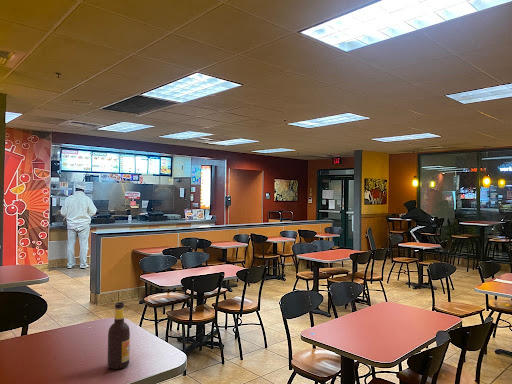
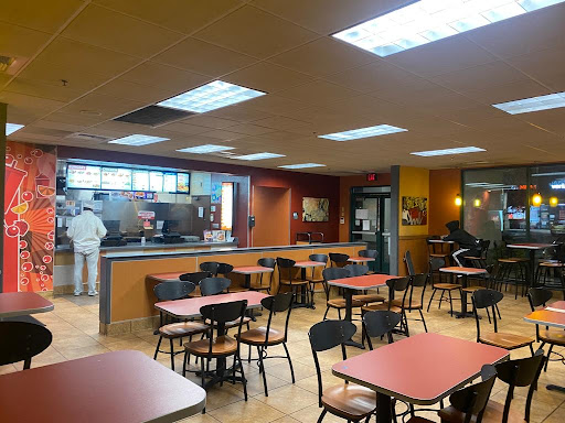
- soda bottle [107,301,131,370]
